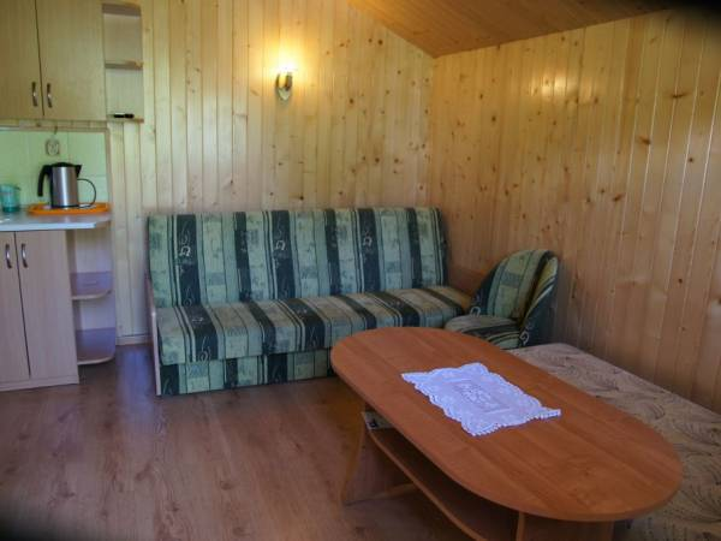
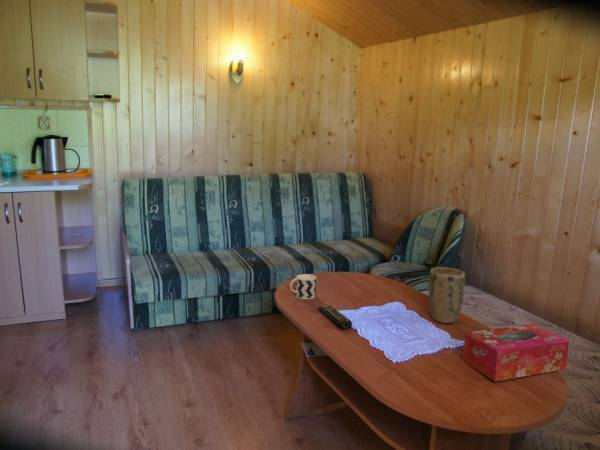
+ tissue box [462,323,570,382]
+ plant pot [427,266,466,324]
+ cup [289,273,317,300]
+ remote control [318,305,353,330]
